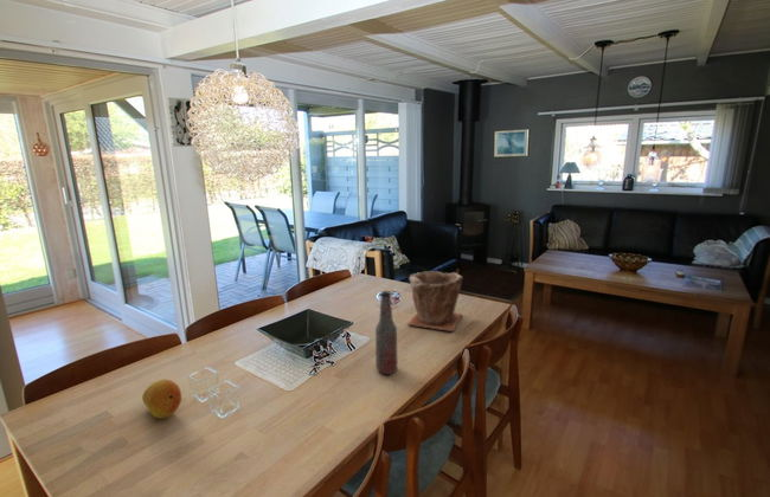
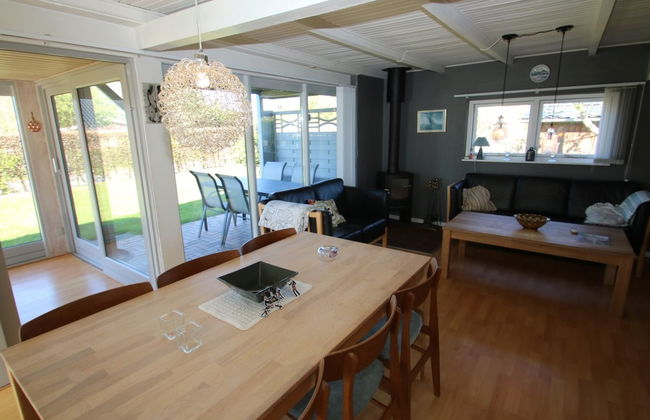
- bottle [374,290,398,375]
- fruit [141,379,182,420]
- plant pot [406,270,464,333]
